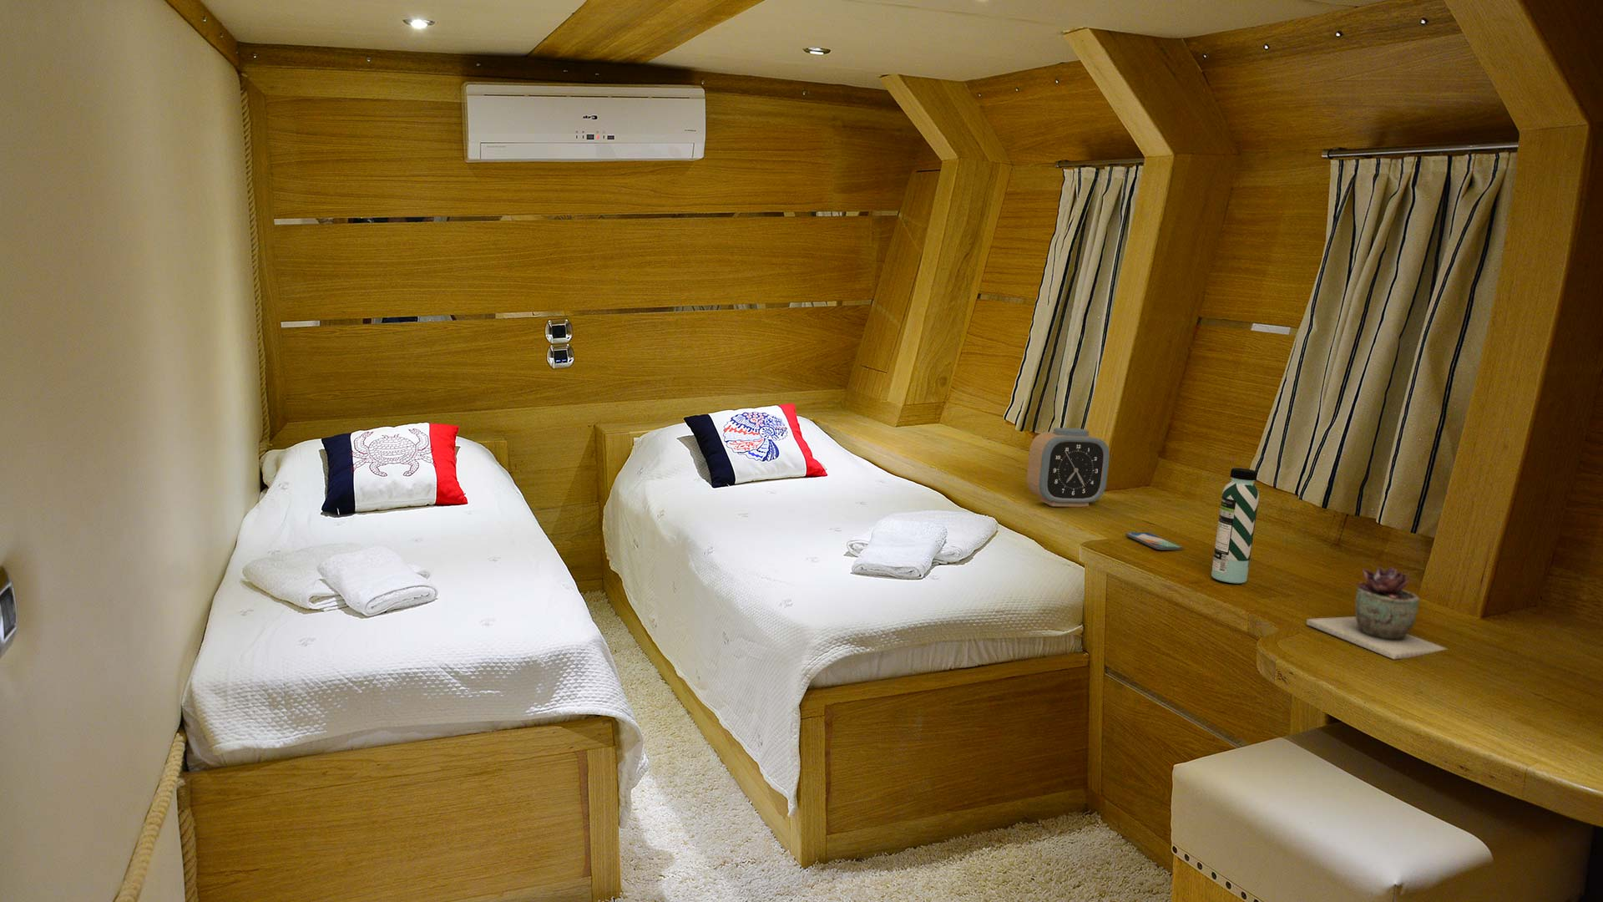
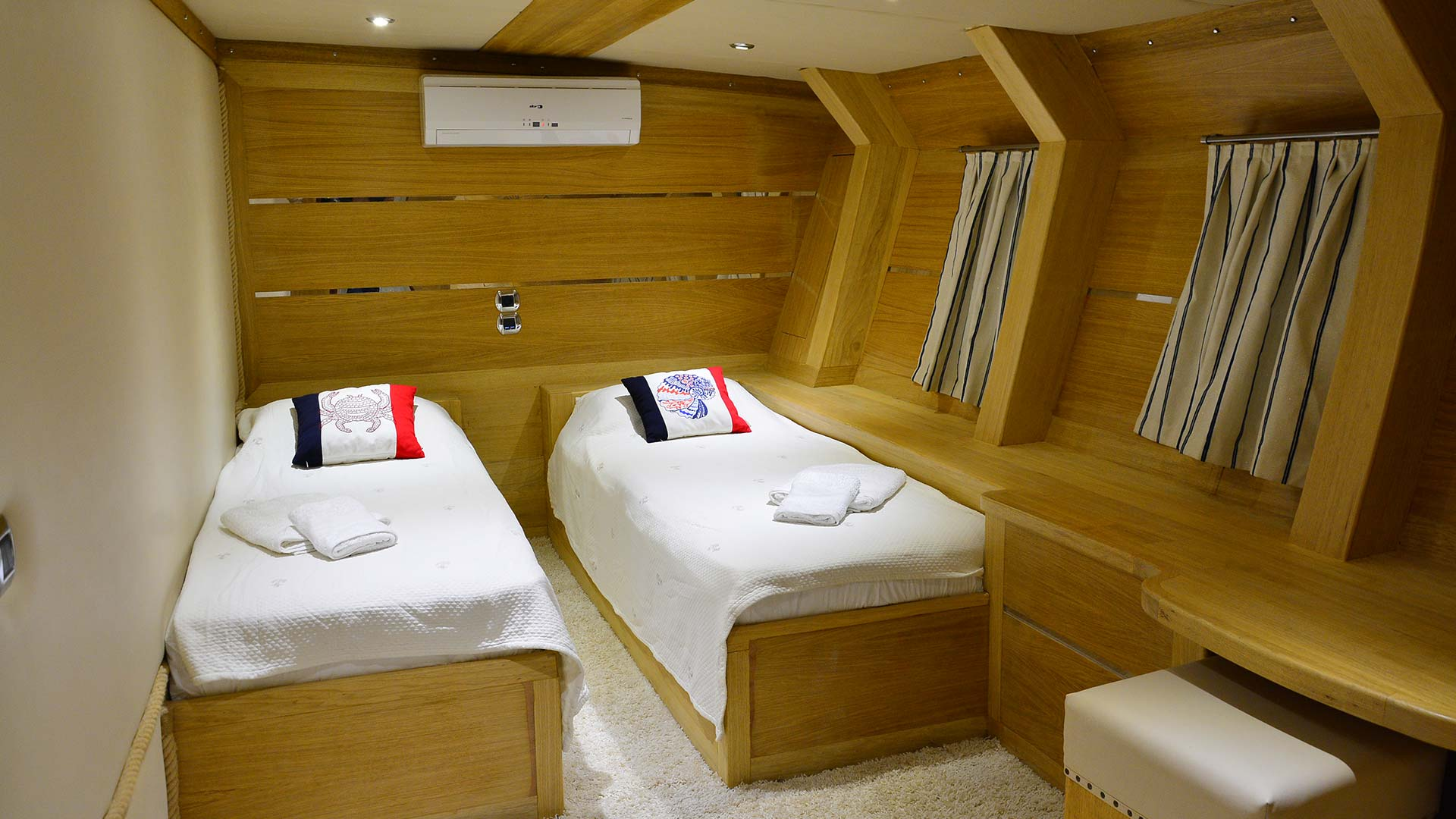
- alarm clock [1026,427,1111,508]
- succulent plant [1306,566,1448,660]
- water bottle [1211,467,1260,585]
- smartphone [1124,531,1184,551]
